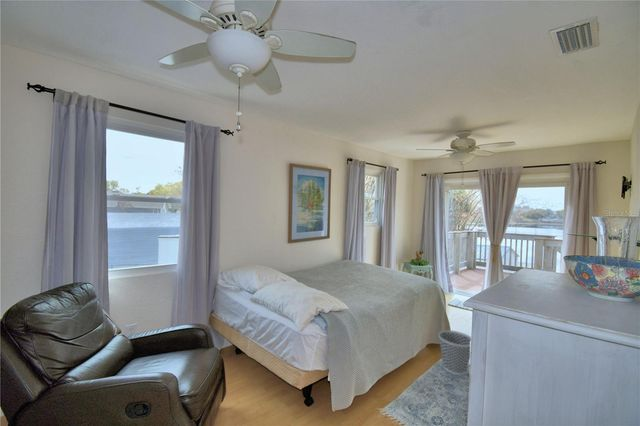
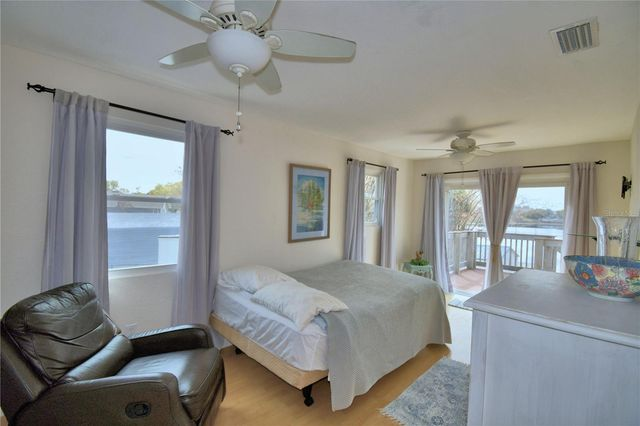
- wastebasket [437,329,472,376]
